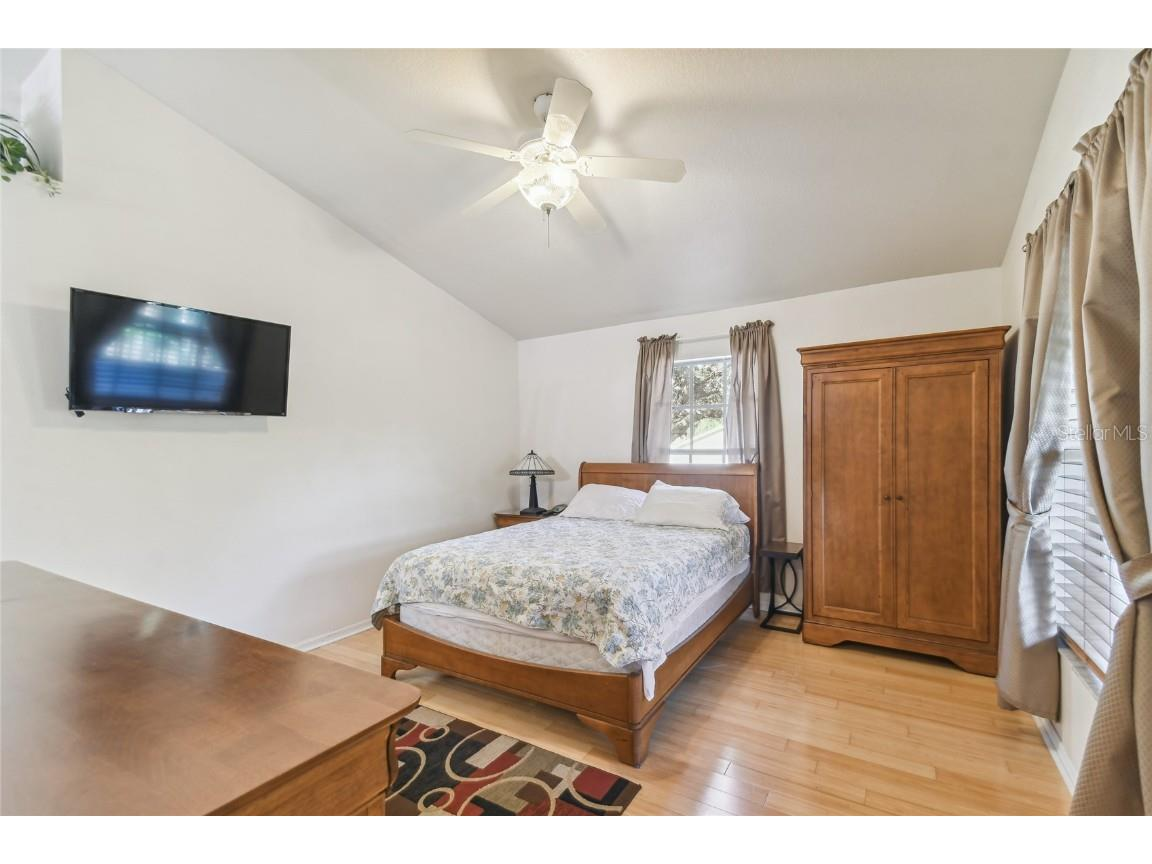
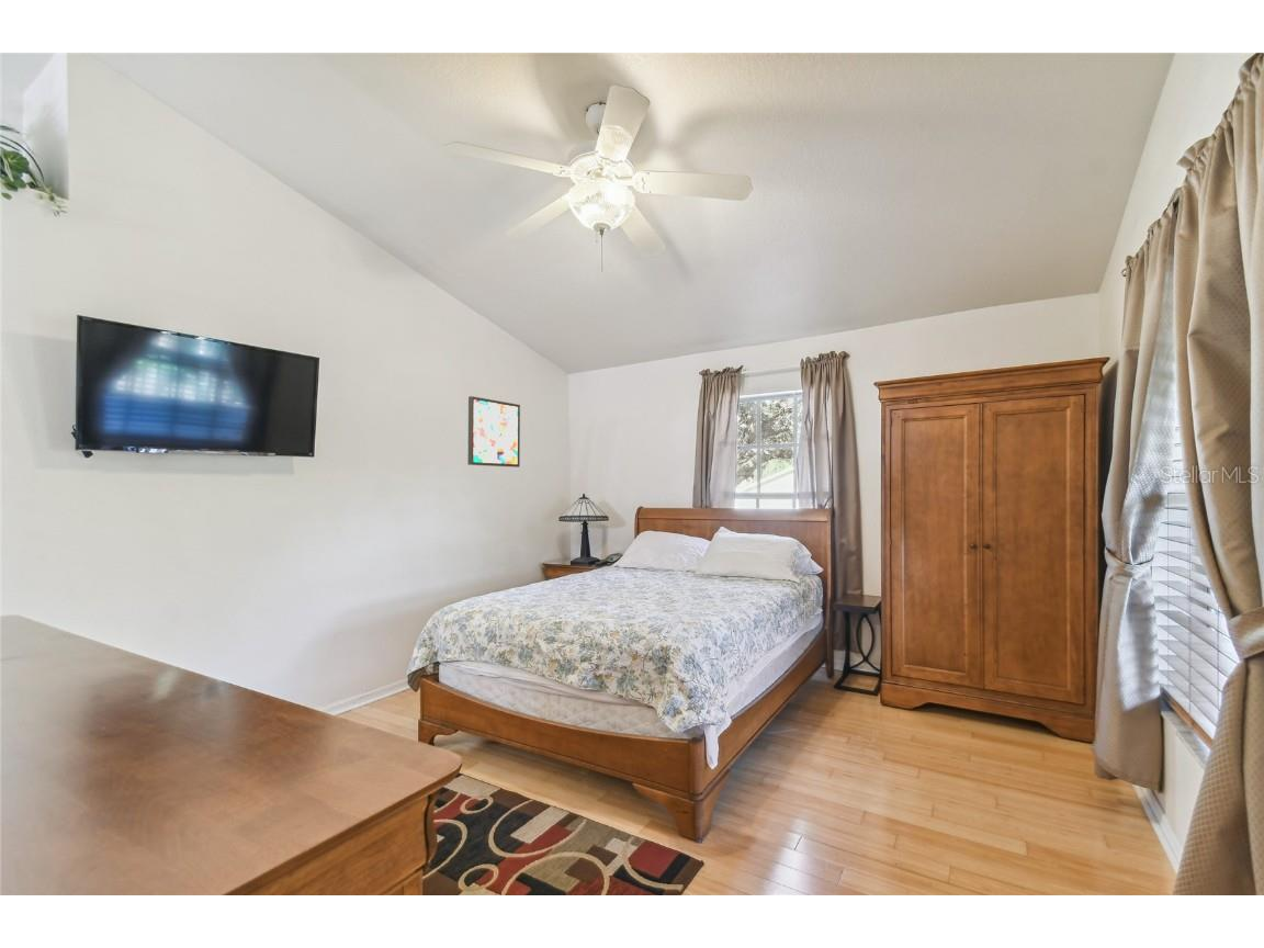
+ wall art [467,395,521,469]
